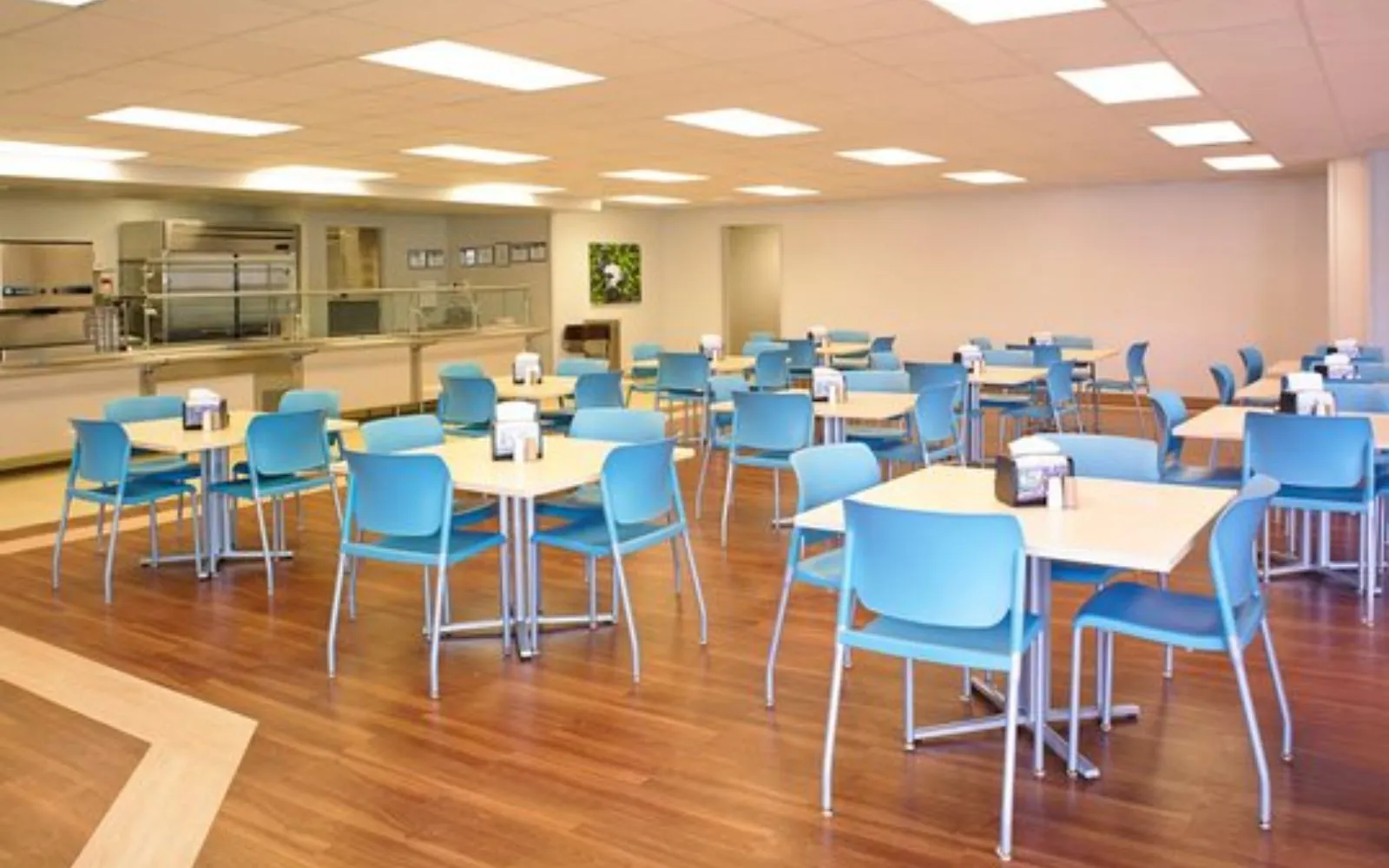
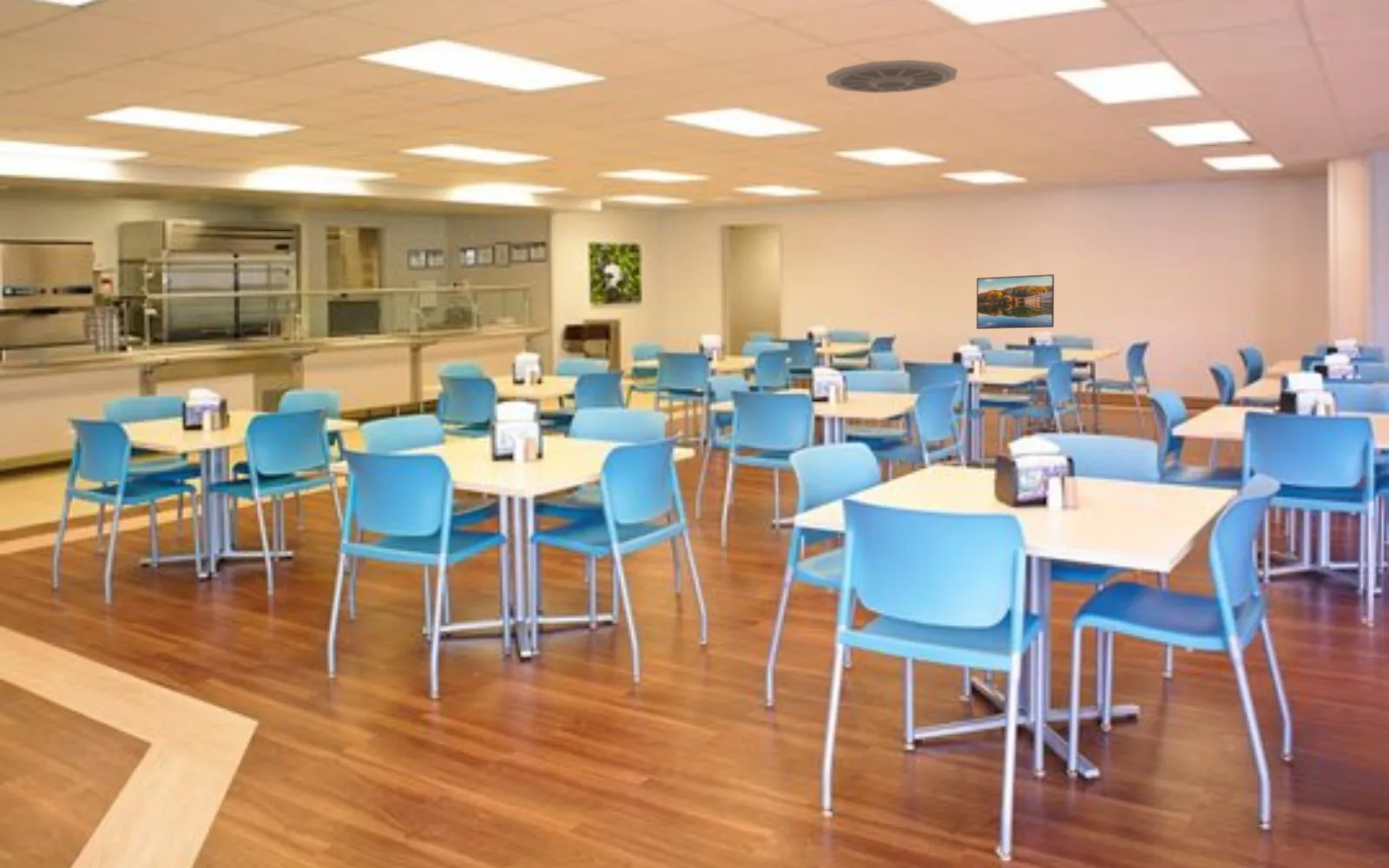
+ ceiling vent [826,59,958,94]
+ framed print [976,273,1055,330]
